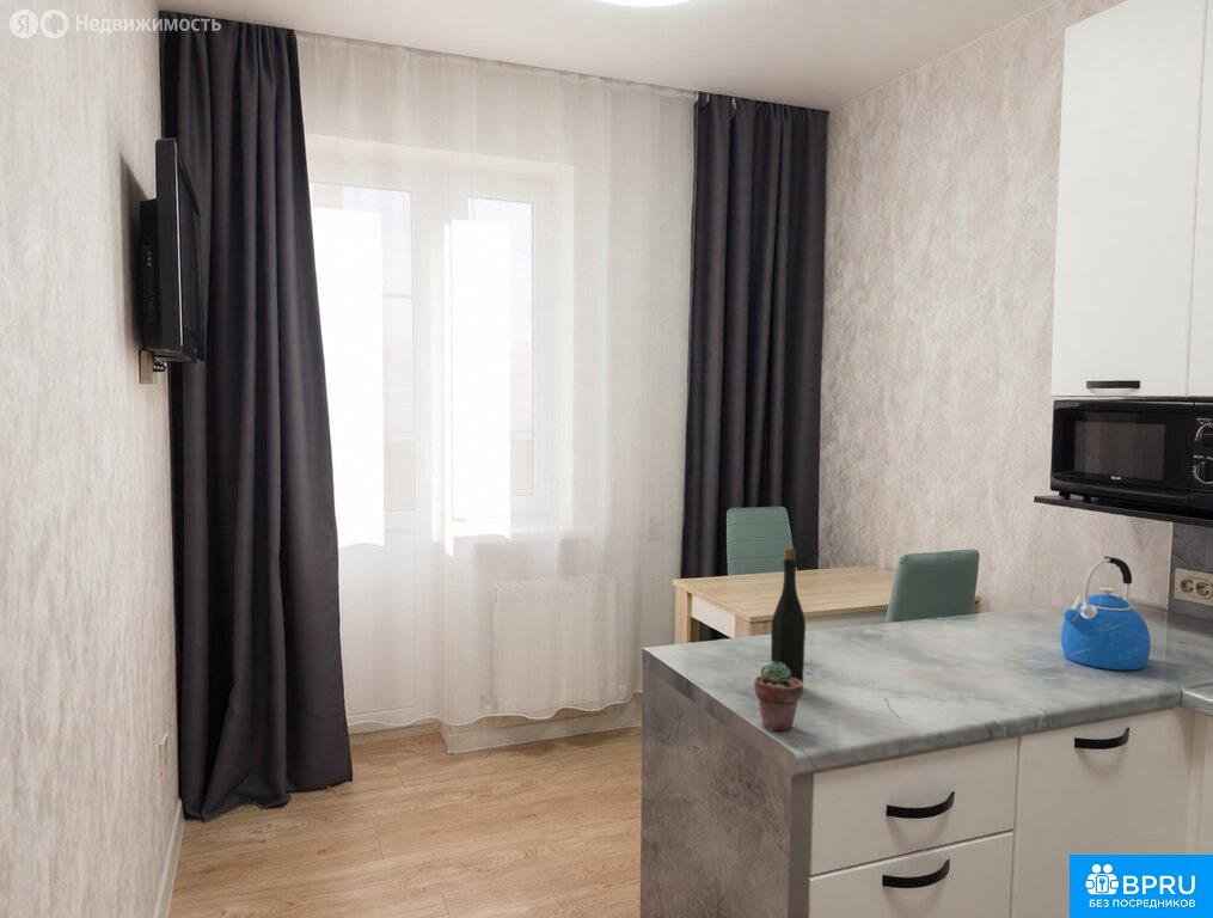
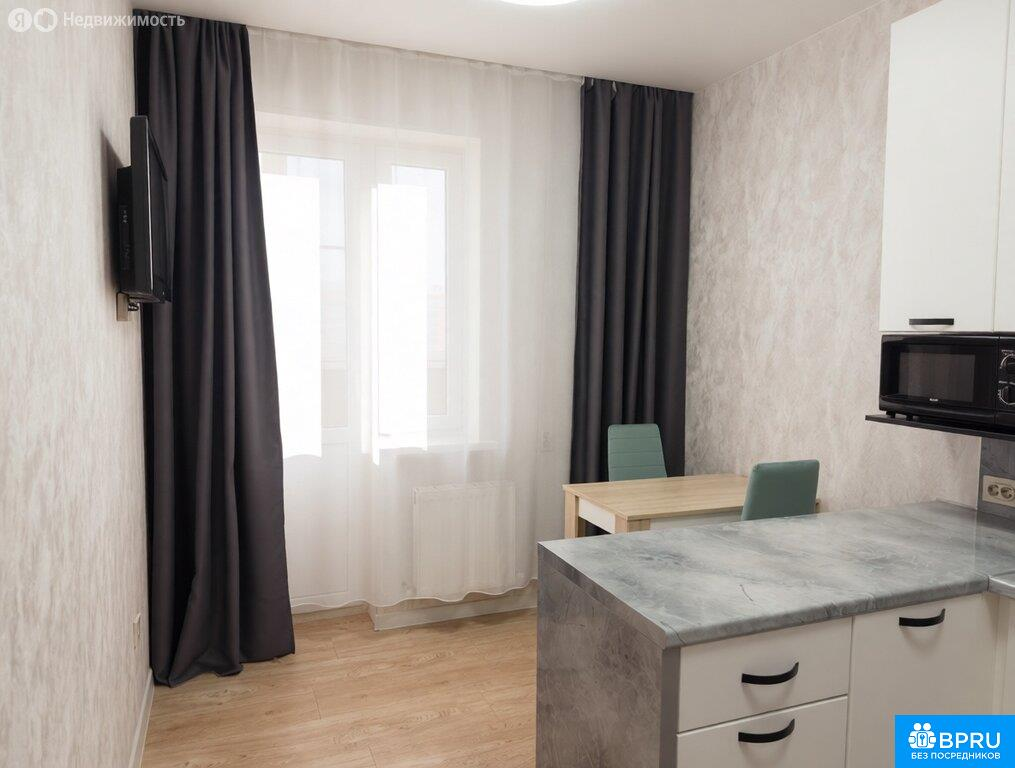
- bottle [770,546,807,684]
- kettle [1060,556,1152,671]
- potted succulent [753,661,804,733]
